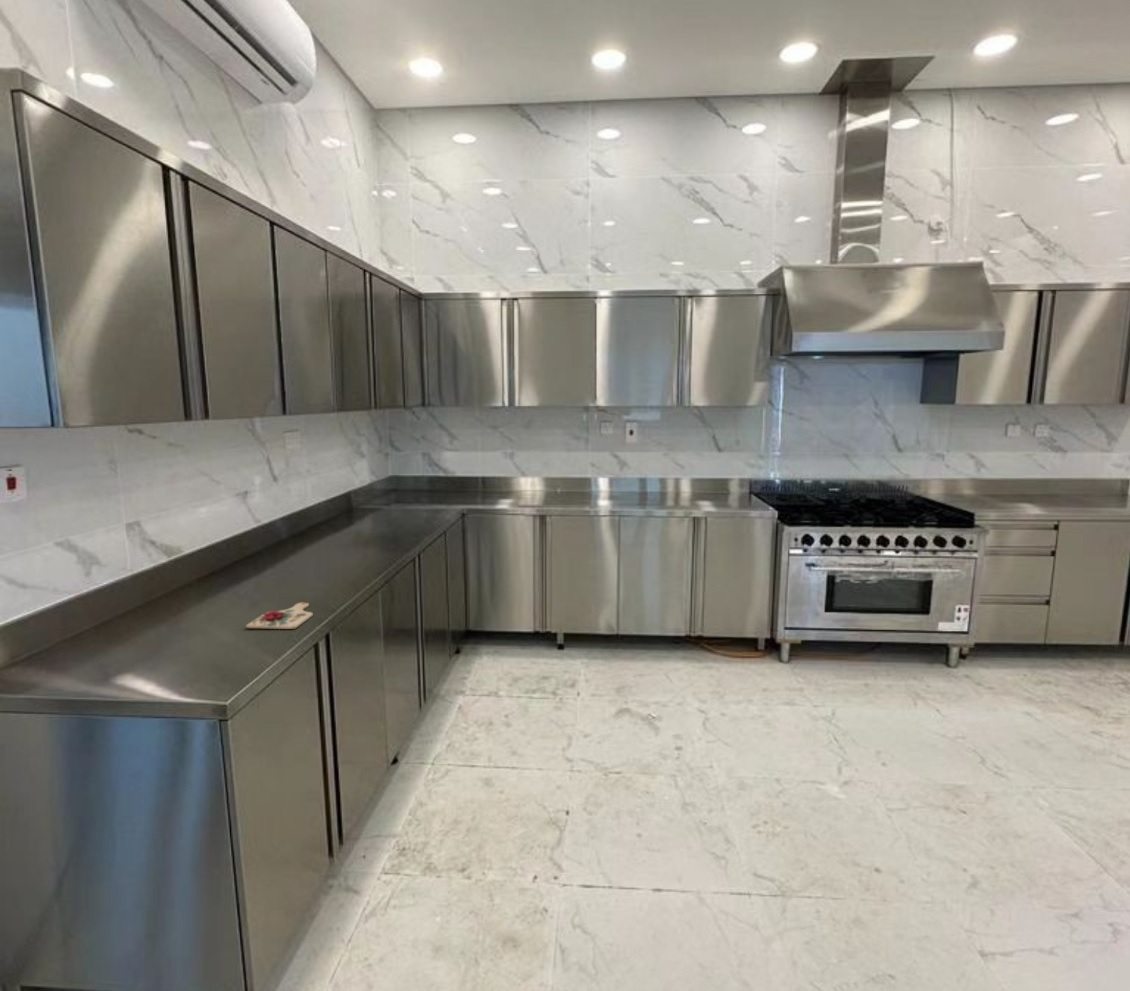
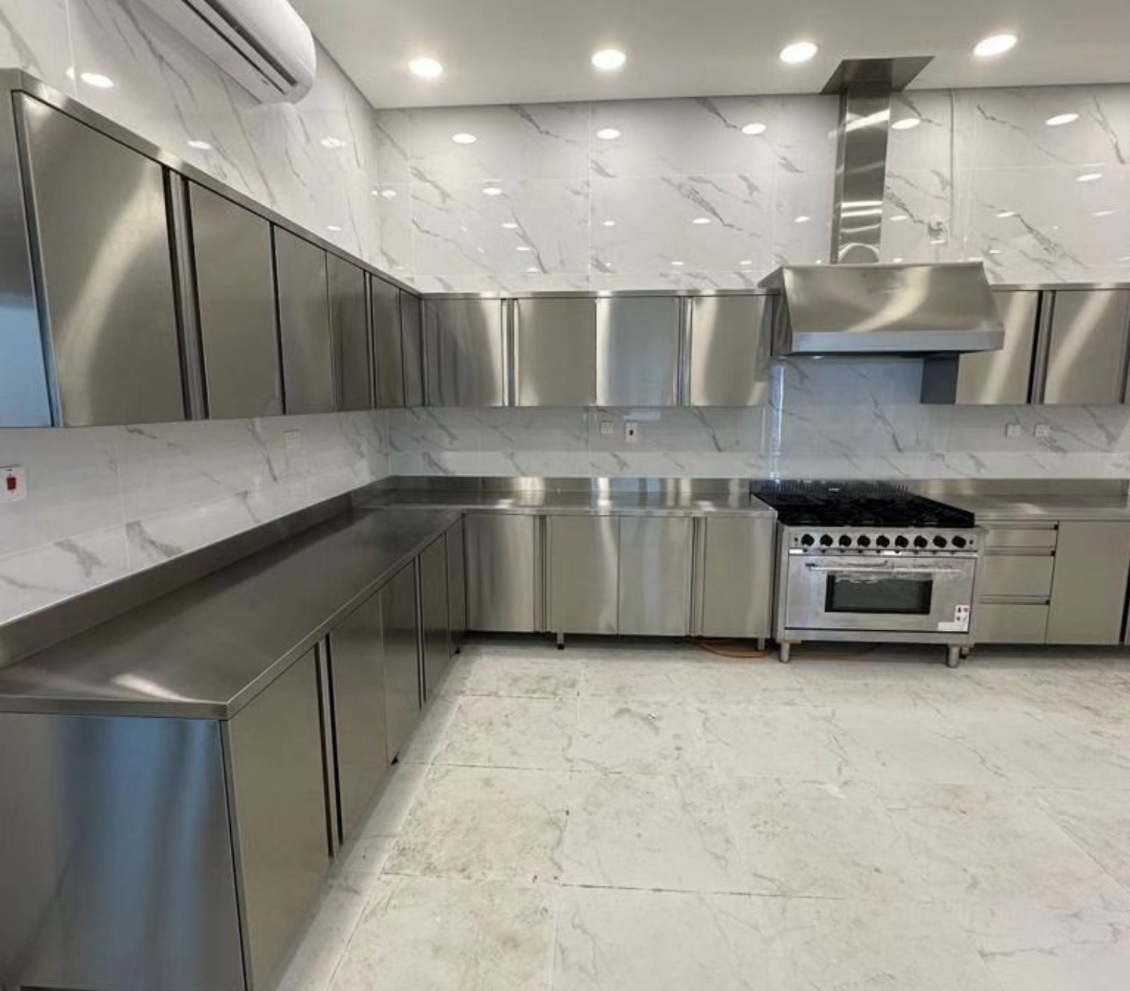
- cutting board [245,601,314,630]
